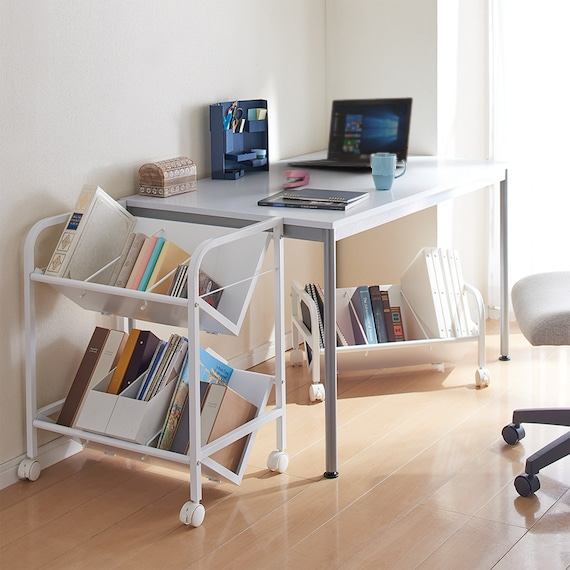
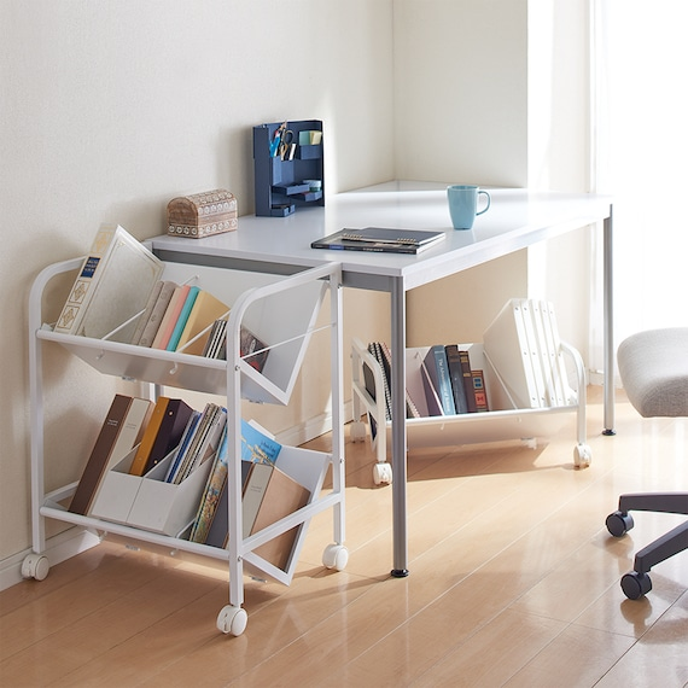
- stapler [281,169,311,188]
- laptop [286,96,414,168]
